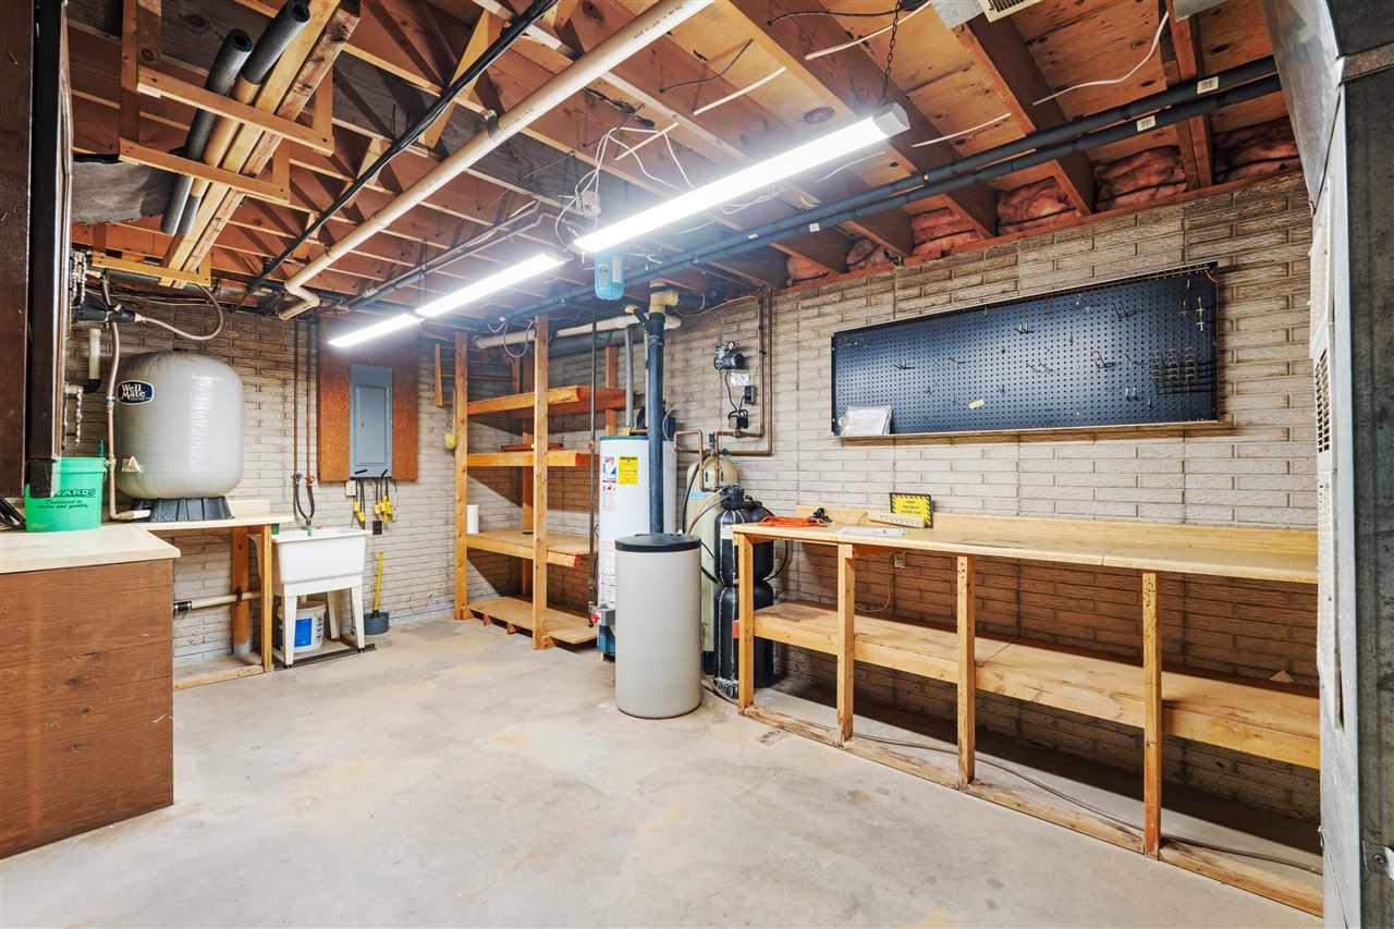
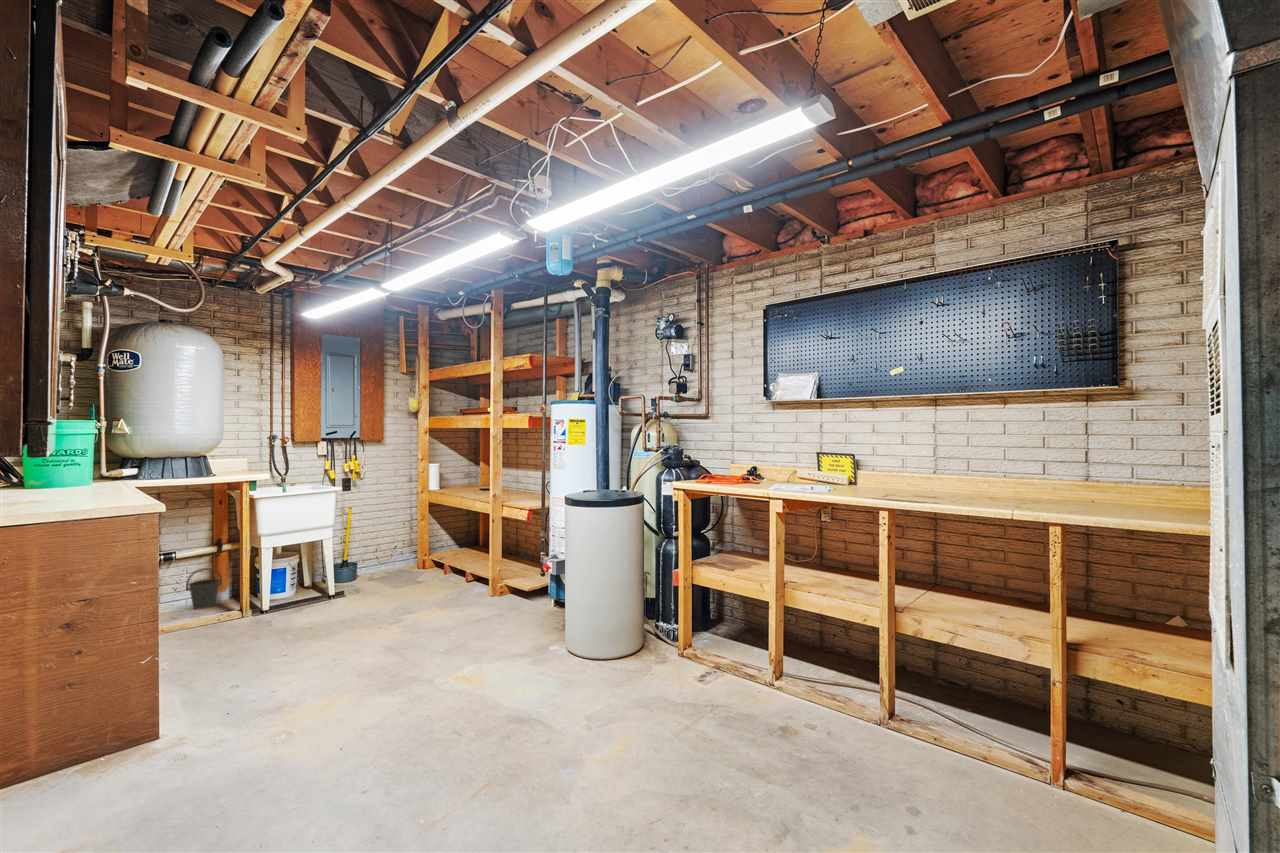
+ bucket [185,567,223,610]
